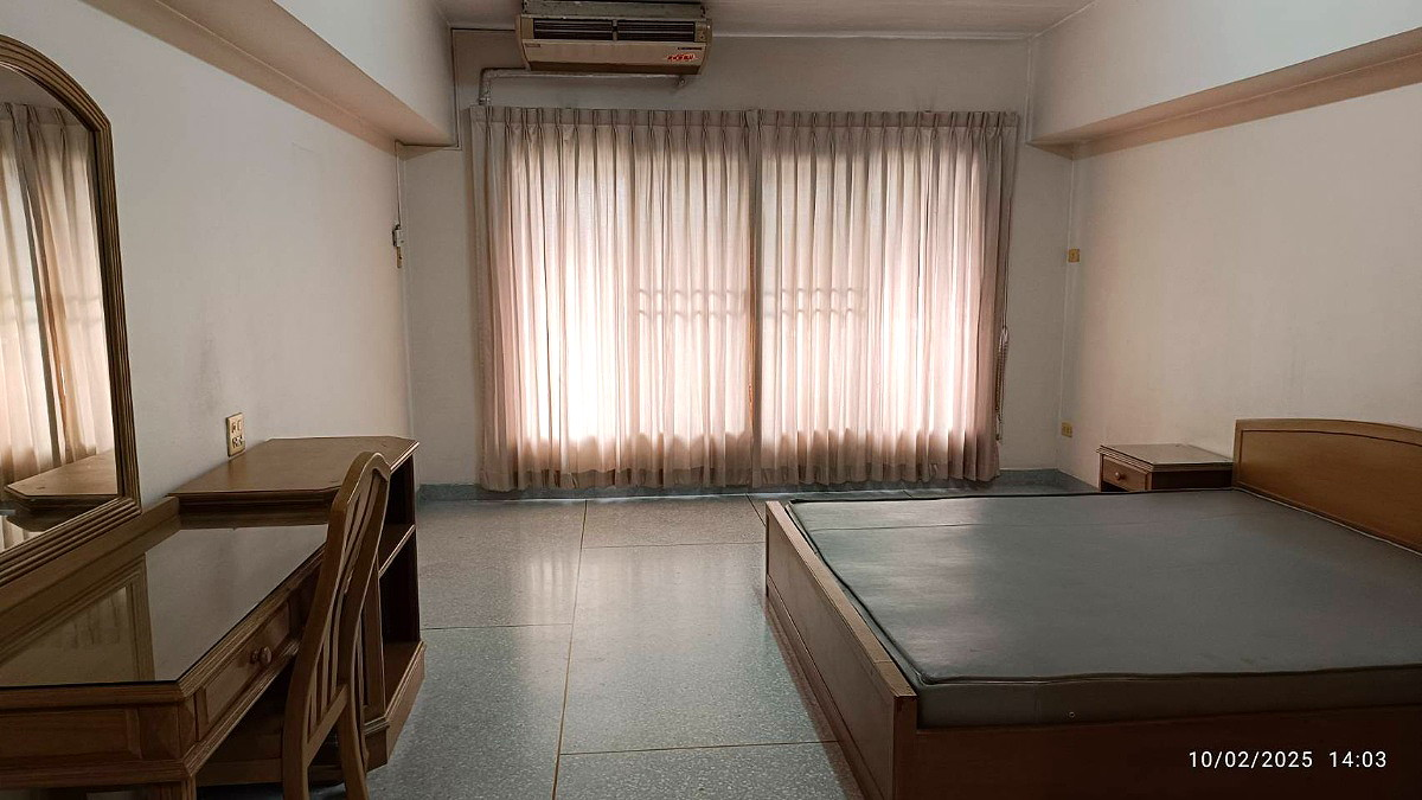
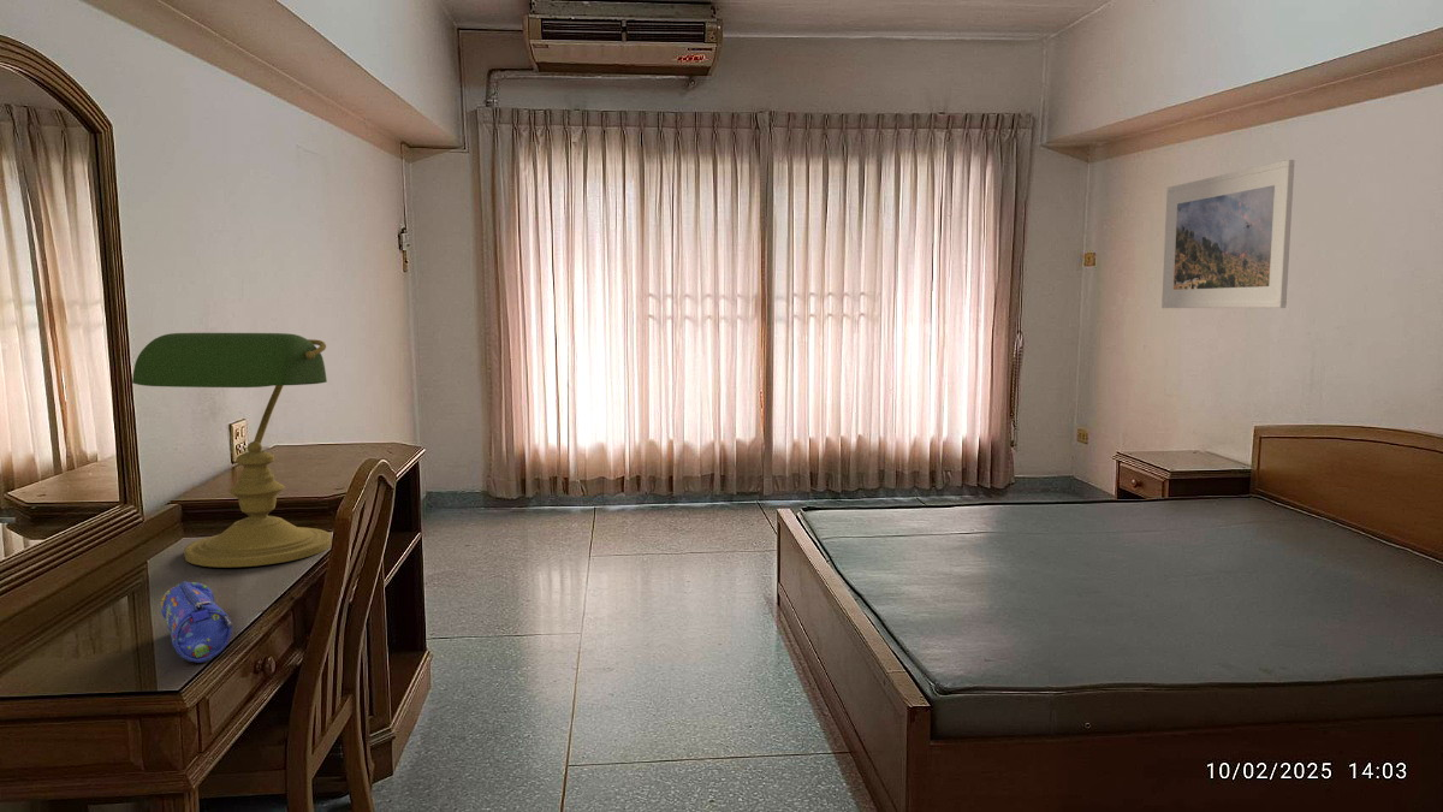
+ desk lamp [131,332,332,568]
+ pencil case [159,580,233,664]
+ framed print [1160,159,1295,309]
